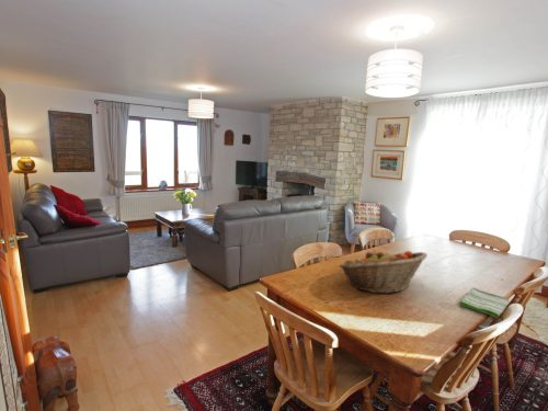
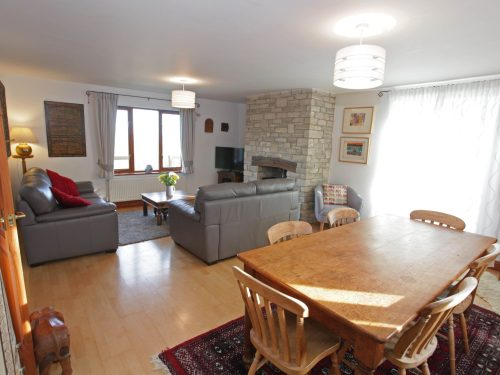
- dish towel [458,286,510,319]
- fruit basket [339,249,429,294]
